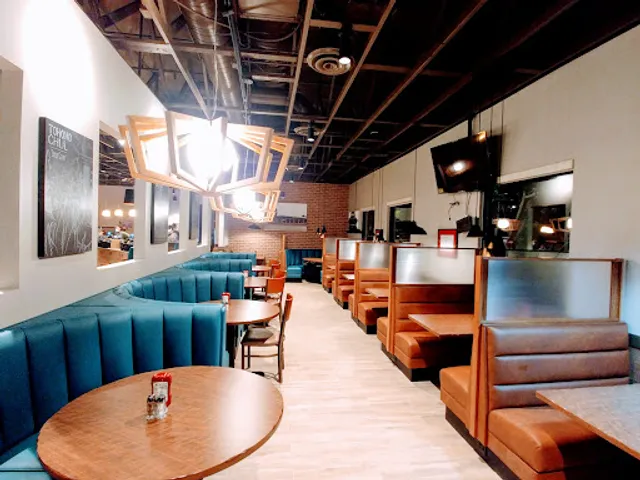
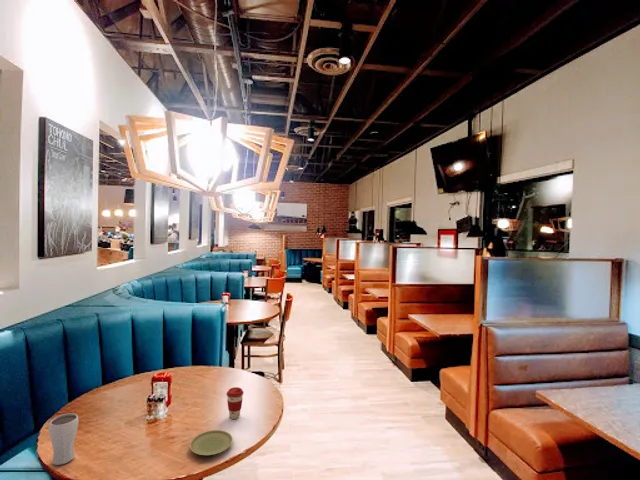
+ plate [189,429,234,456]
+ drinking glass [48,412,80,466]
+ coffee cup [226,386,244,420]
